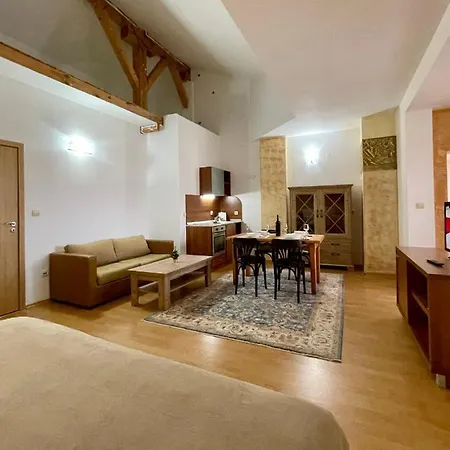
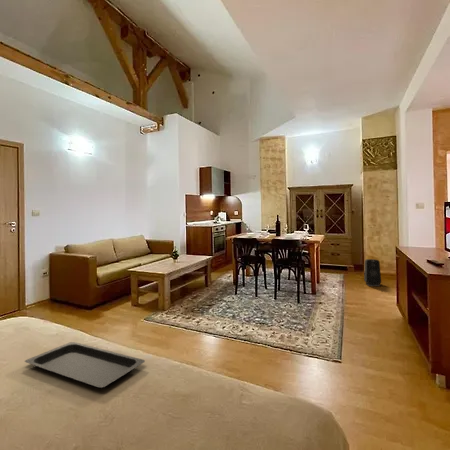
+ speaker [363,258,382,287]
+ serving tray [24,341,146,389]
